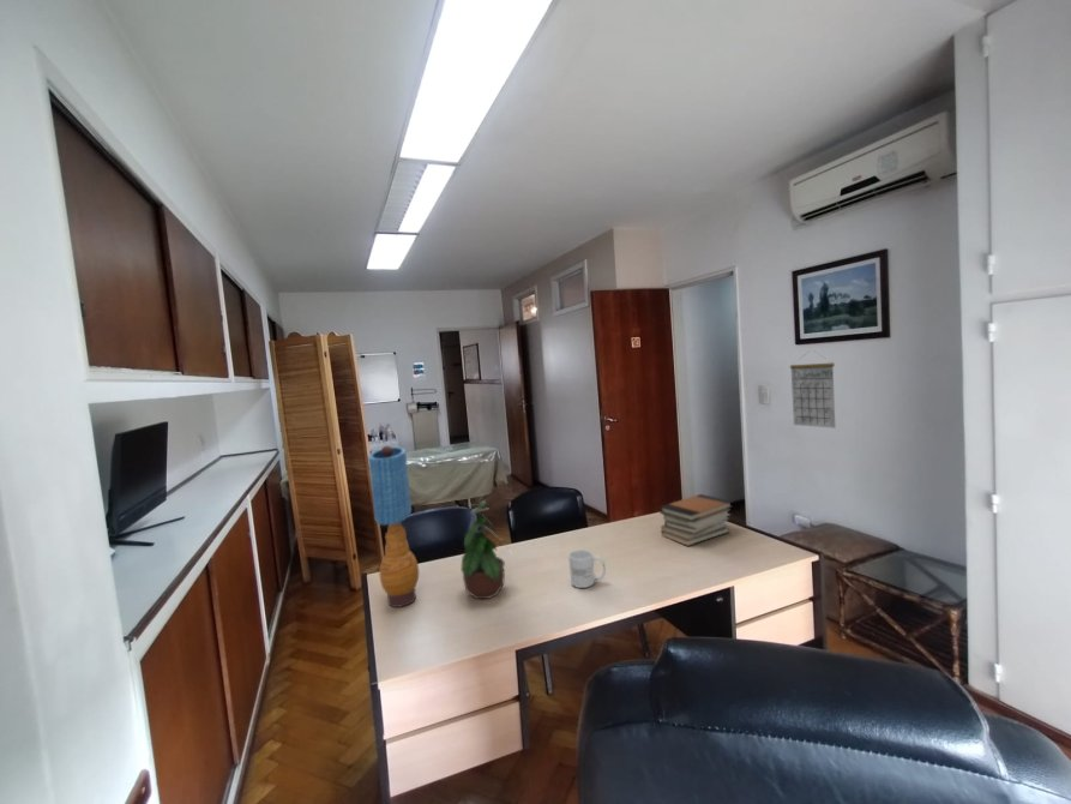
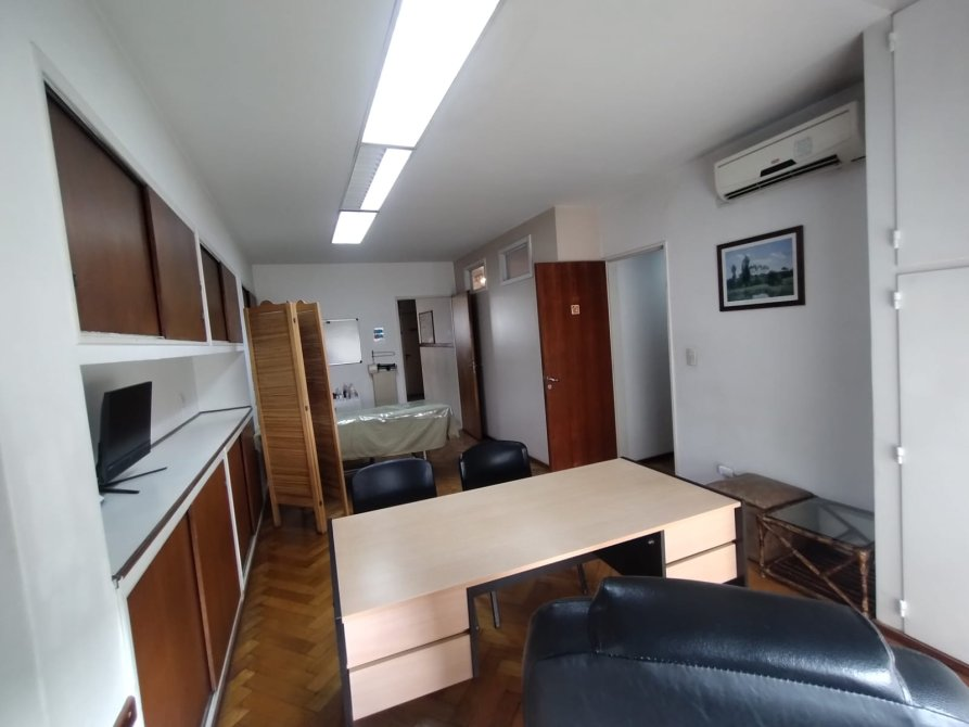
- mug [567,548,607,589]
- book stack [658,493,734,547]
- calendar [789,350,836,430]
- table lamp [367,444,420,608]
- potted plant [459,494,509,600]
